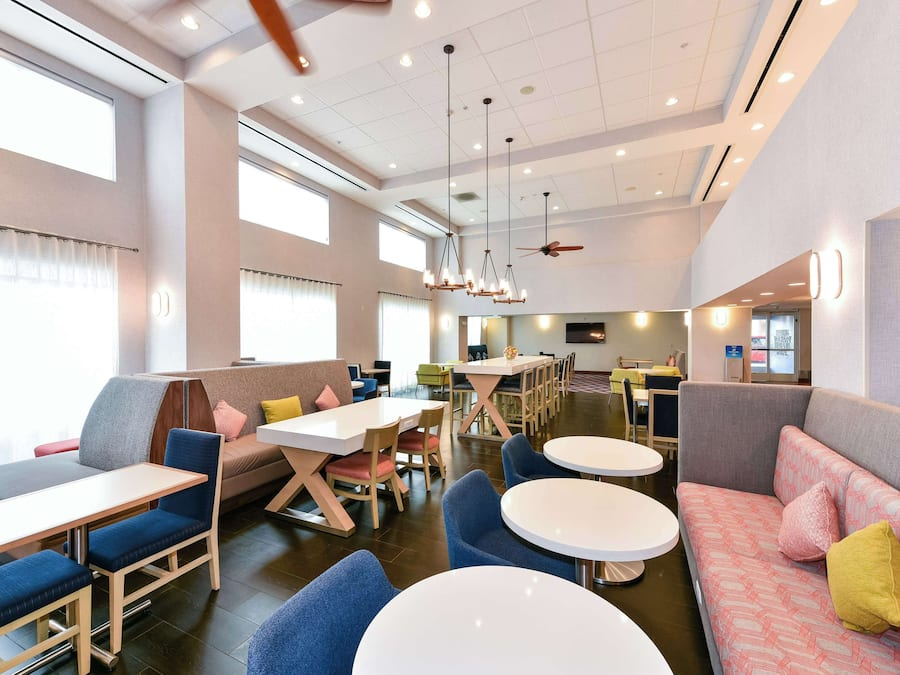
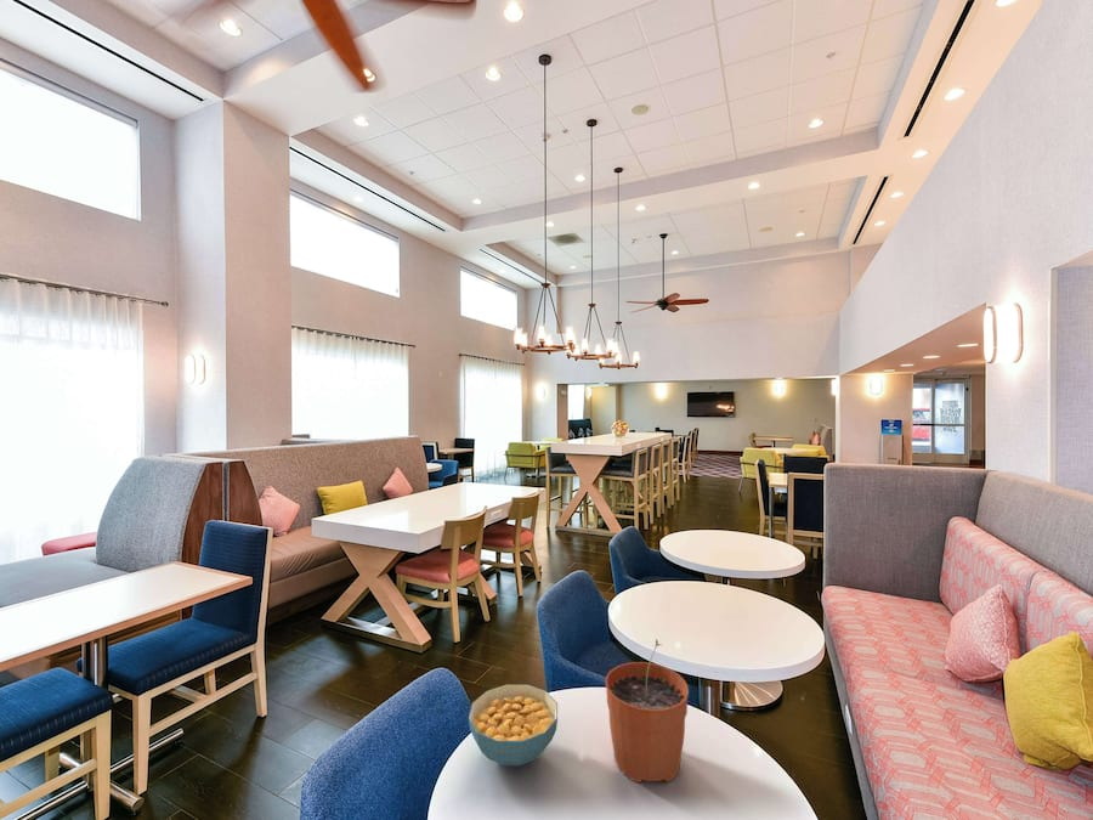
+ plant pot [604,638,690,785]
+ cereal bowl [468,684,559,767]
